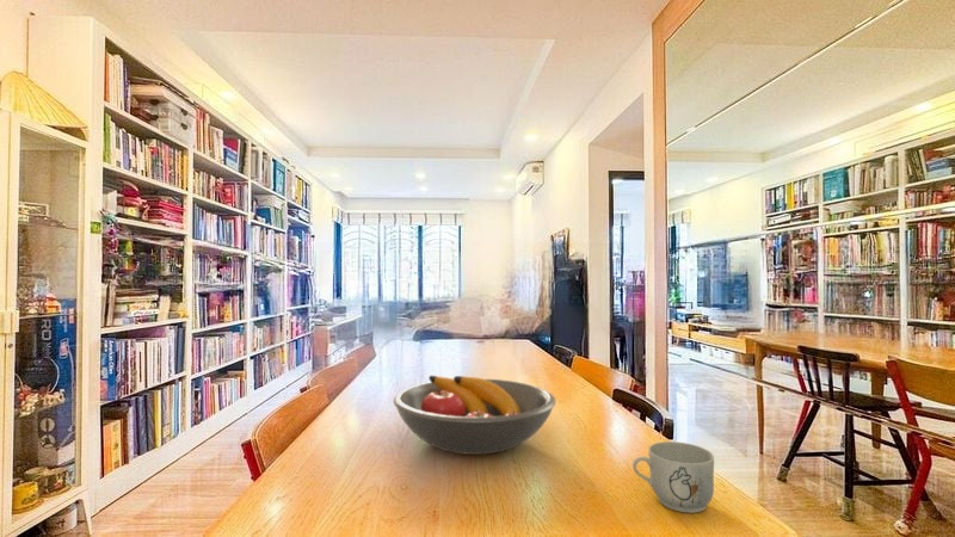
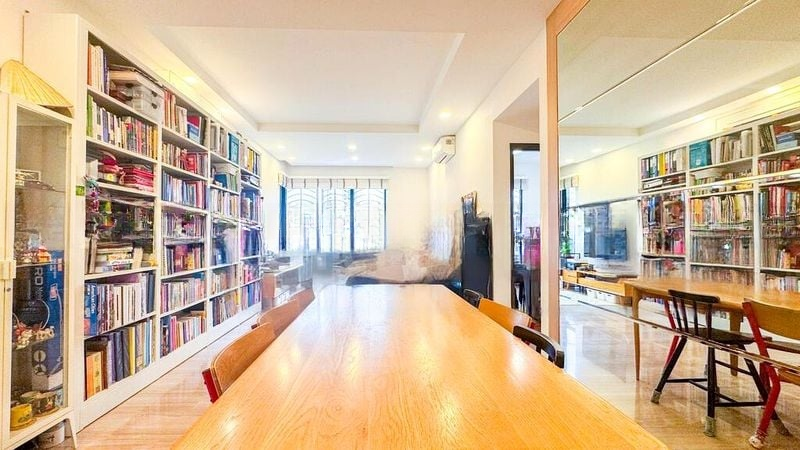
- mug [631,440,715,514]
- fruit bowl [393,375,557,456]
